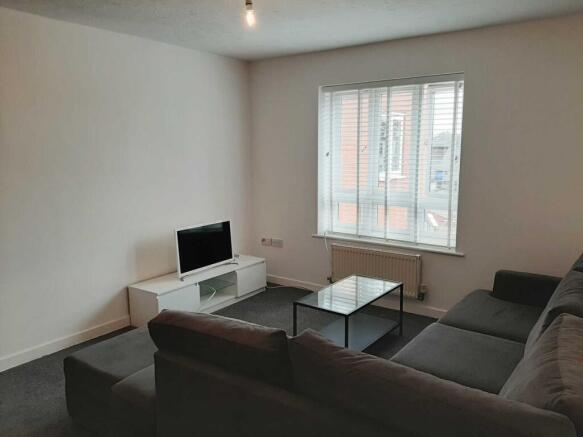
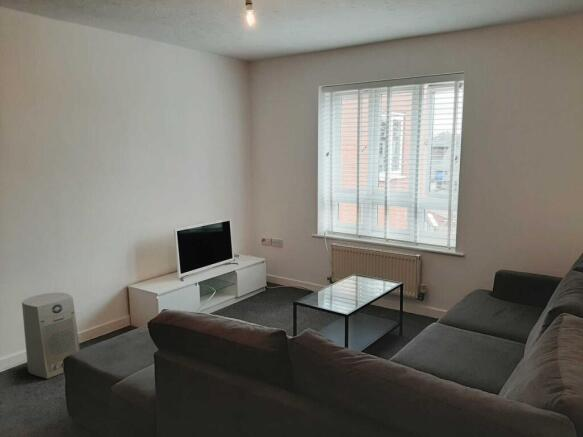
+ fan [21,292,81,380]
